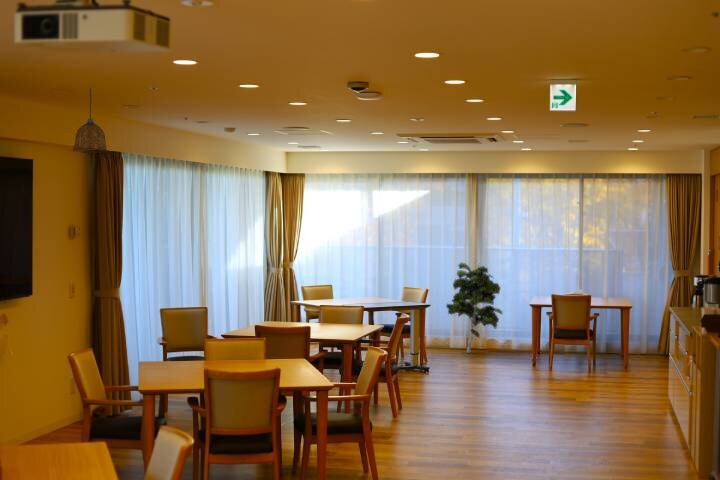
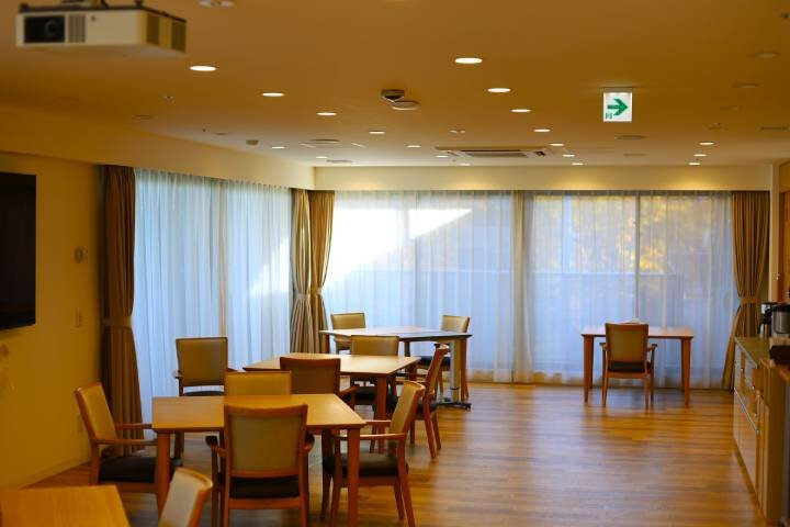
- pendant lamp [71,87,108,154]
- indoor plant [445,261,504,354]
